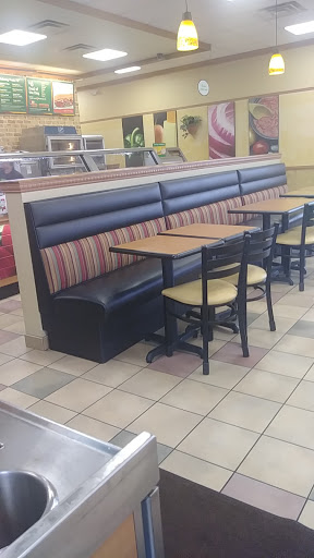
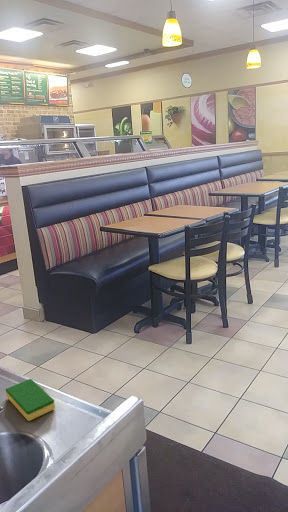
+ dish sponge [5,378,56,422]
